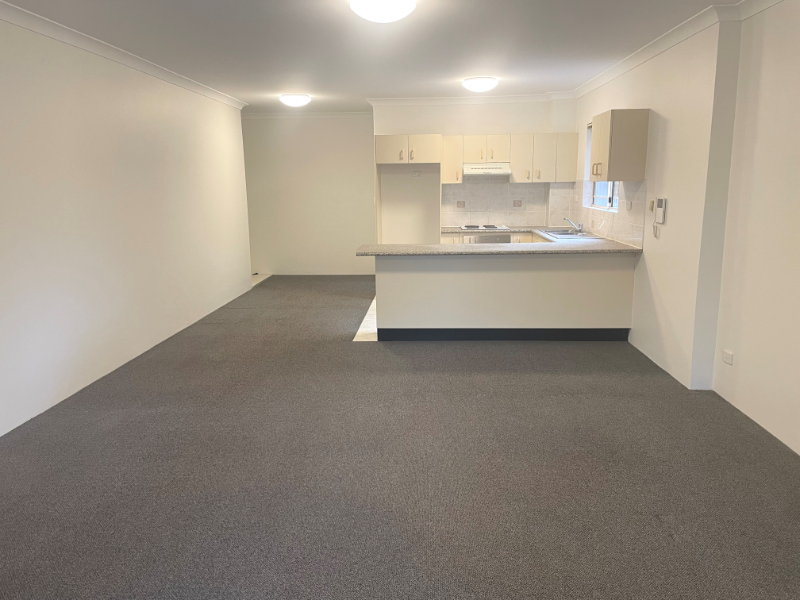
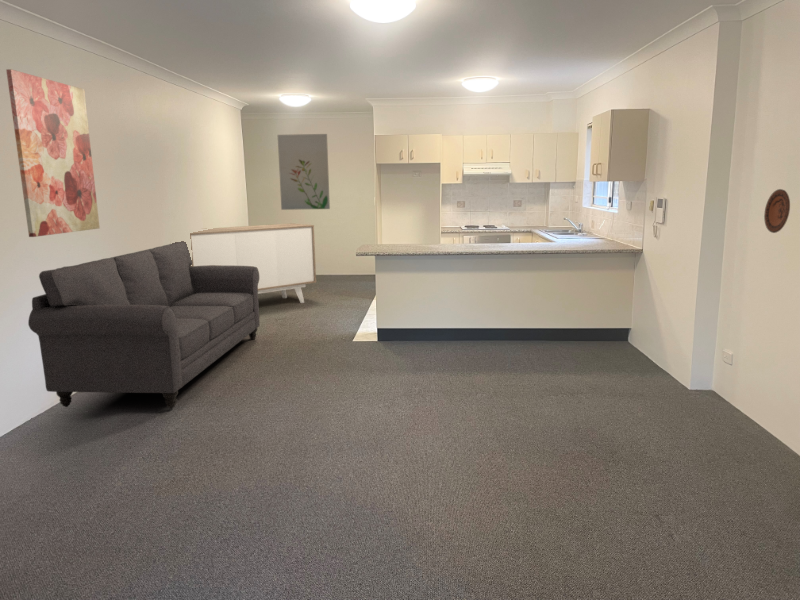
+ sofa [27,241,261,409]
+ decorative plate [763,188,791,234]
+ wall art [277,133,331,211]
+ sideboard [190,222,317,304]
+ wall art [5,68,101,238]
